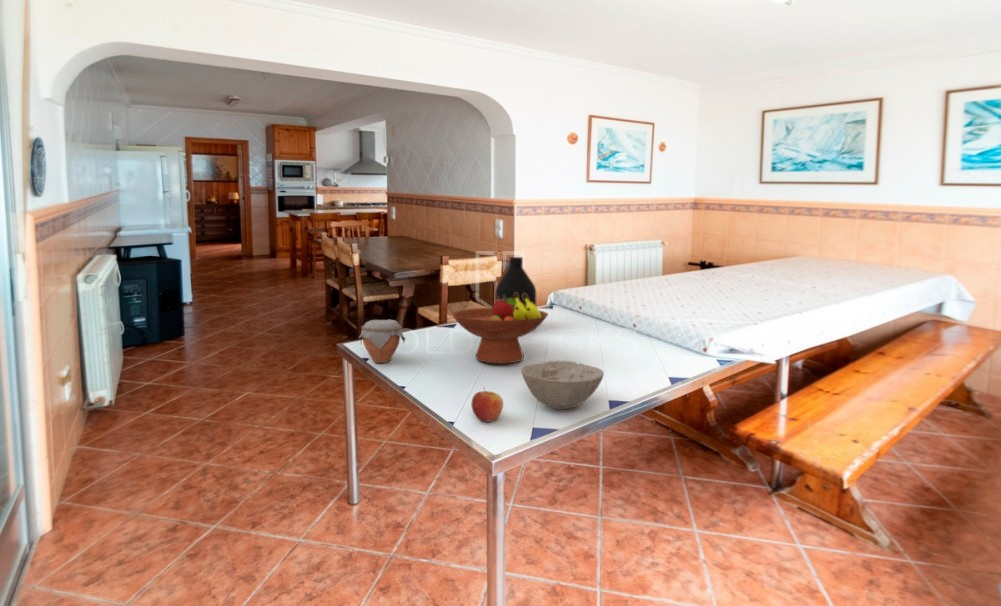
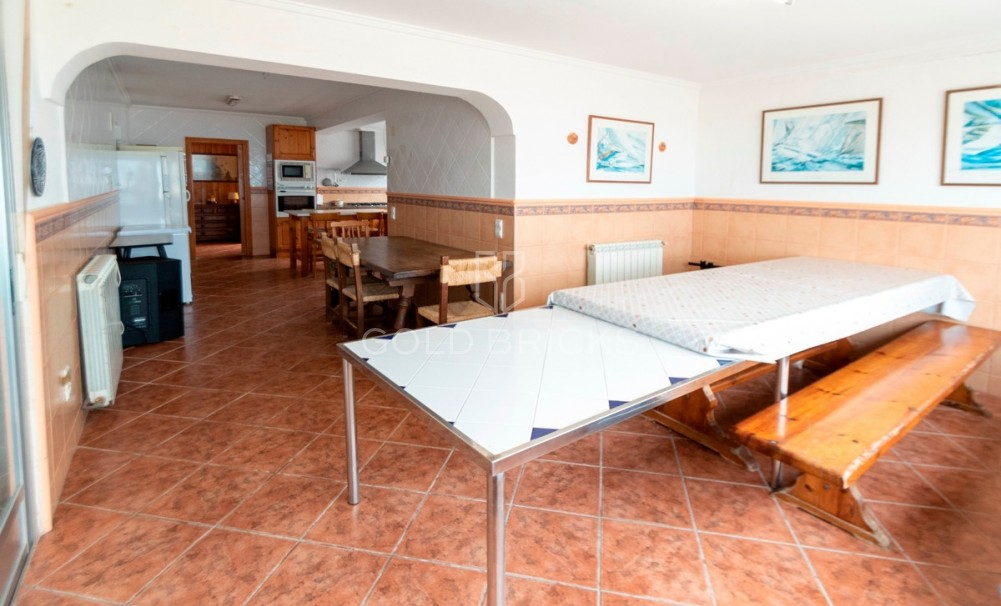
- fruit bowl [450,293,549,364]
- bowl [520,359,605,410]
- bottle [494,256,537,308]
- jar [358,319,407,364]
- apple [470,388,504,422]
